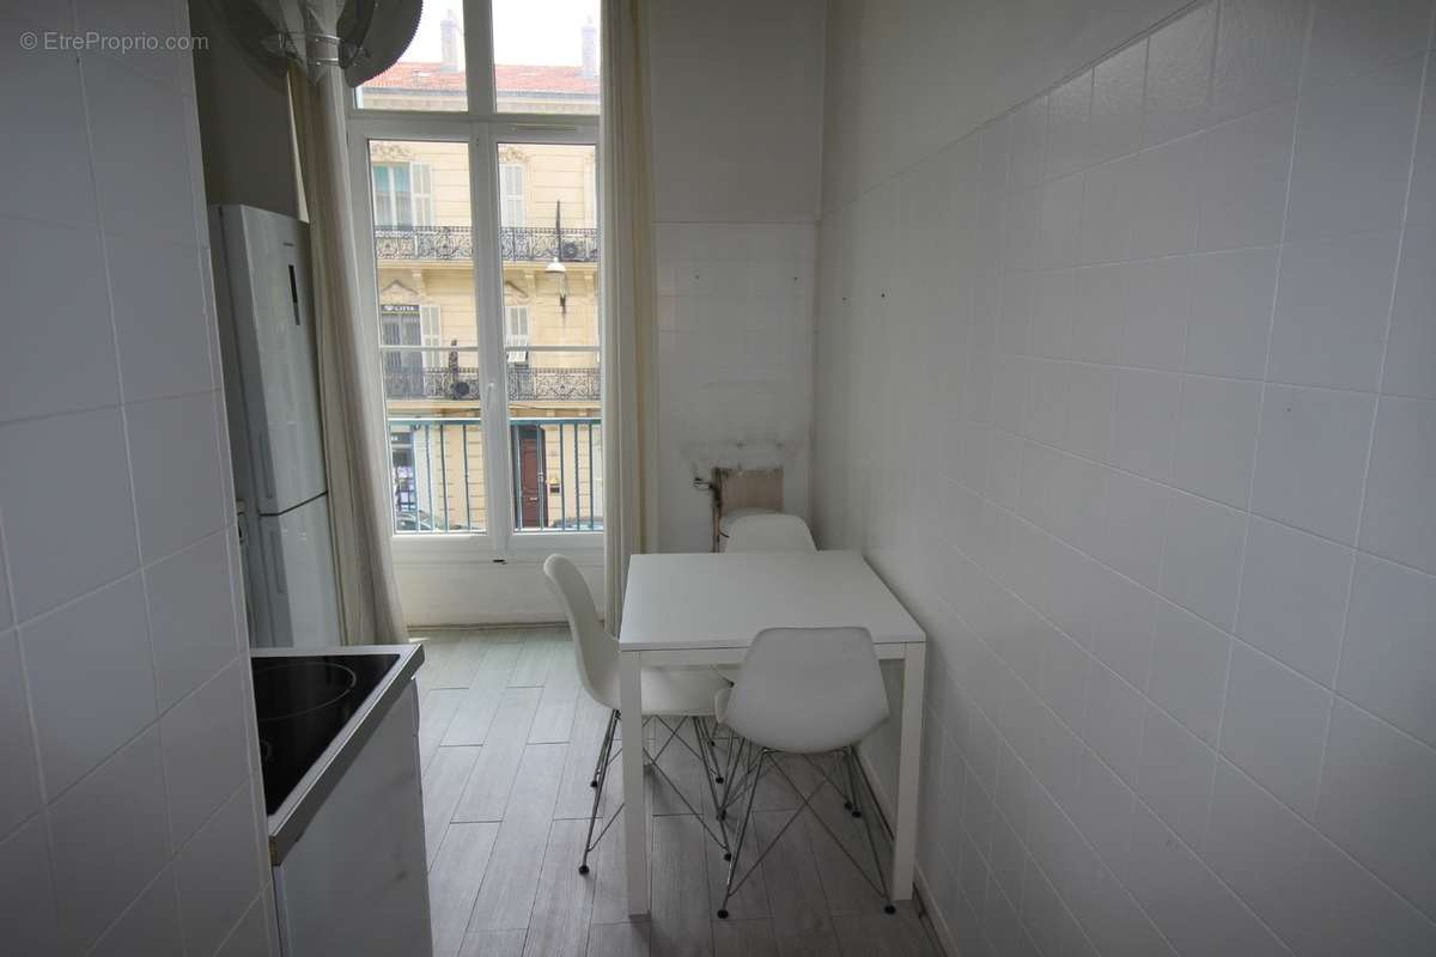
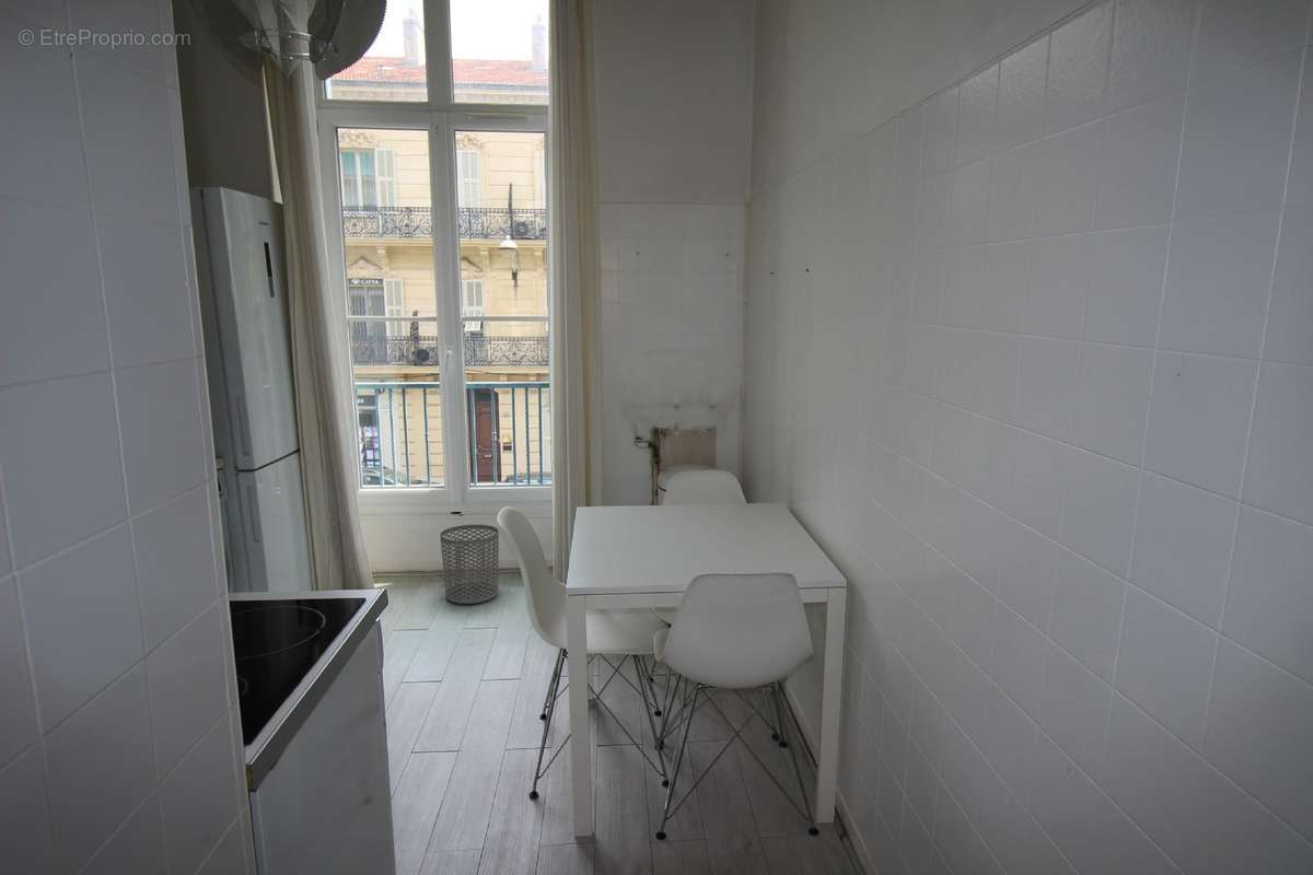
+ waste bin [439,524,500,605]
